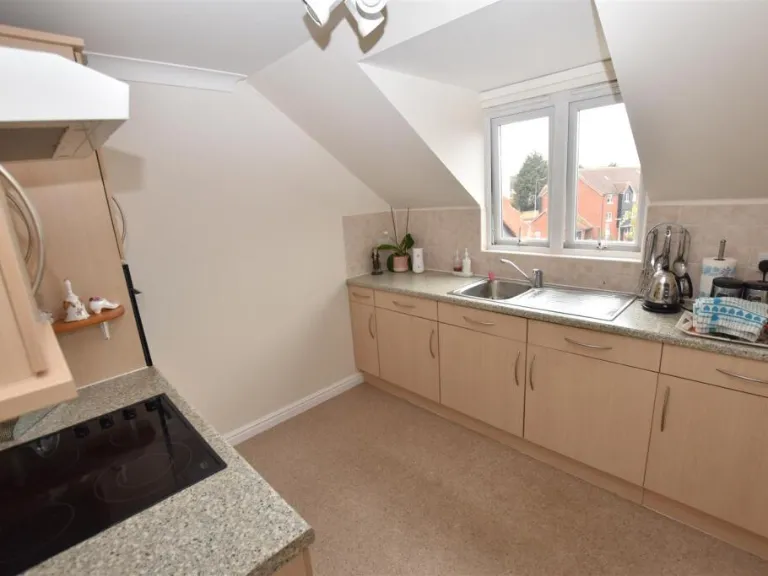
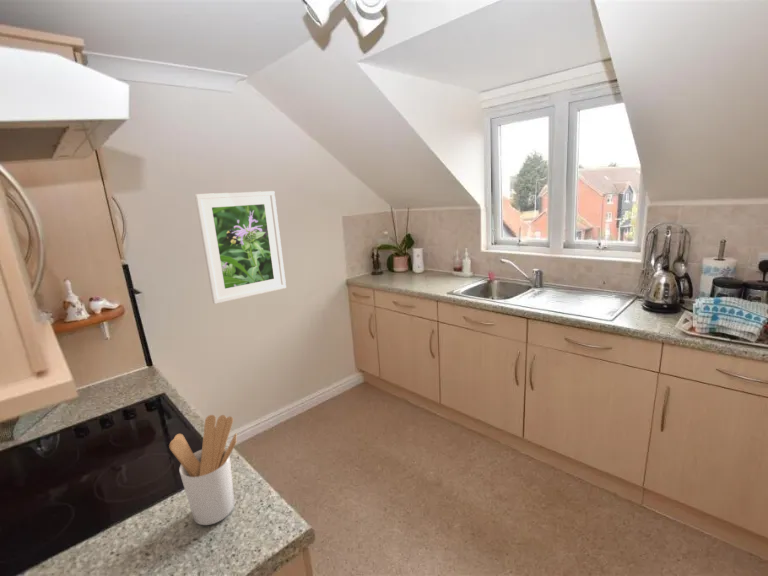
+ utensil holder [168,414,238,526]
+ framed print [194,190,287,305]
